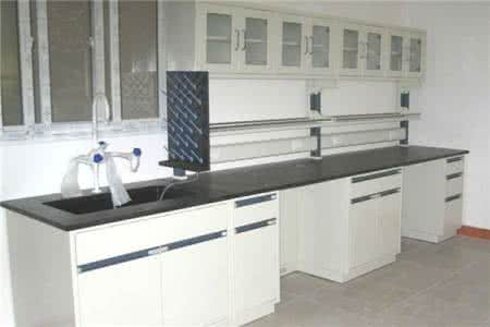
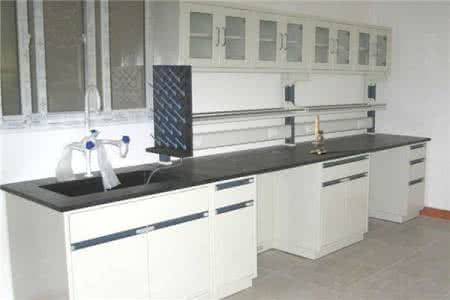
+ microscope [310,114,328,155]
